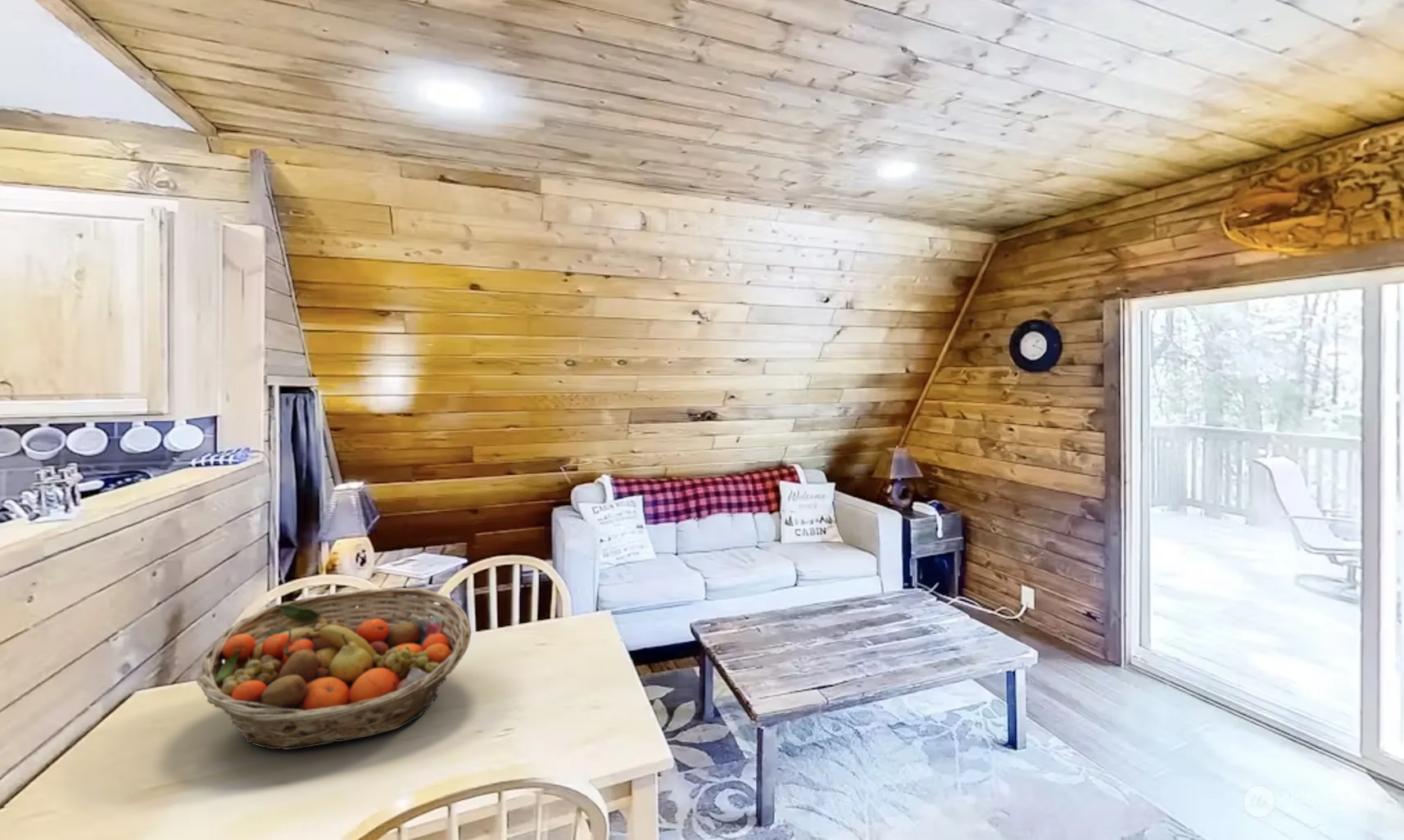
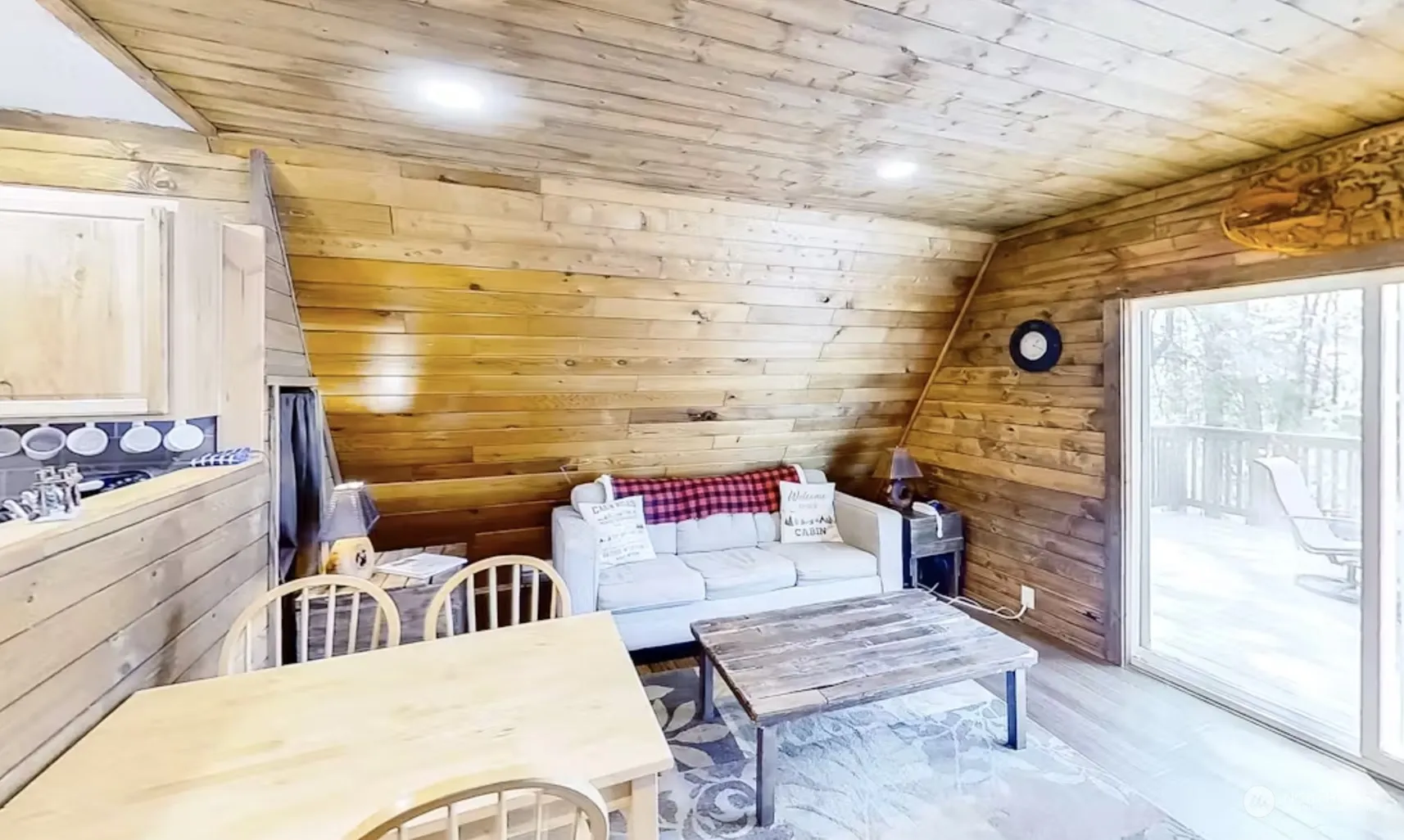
- fruit basket [196,587,472,751]
